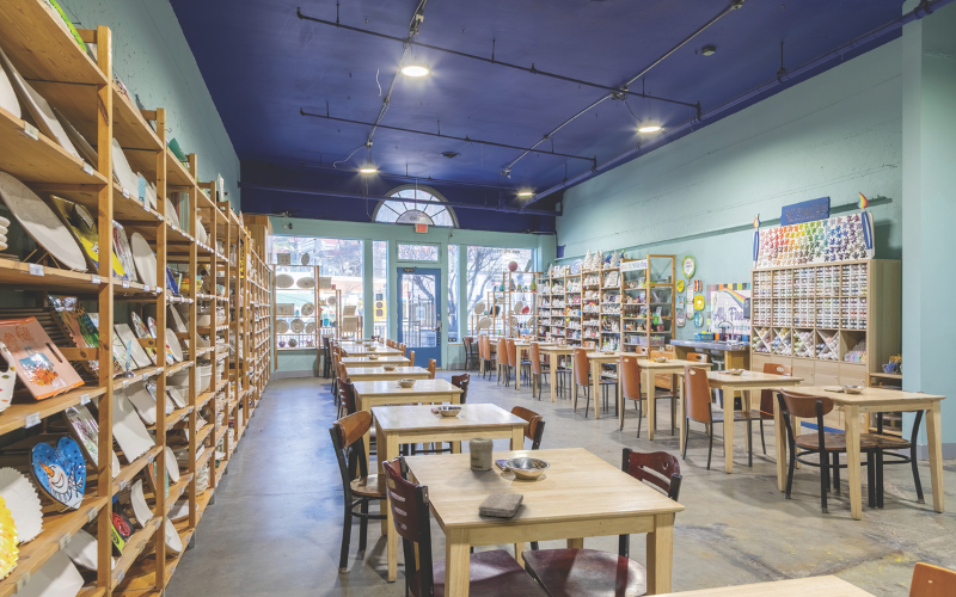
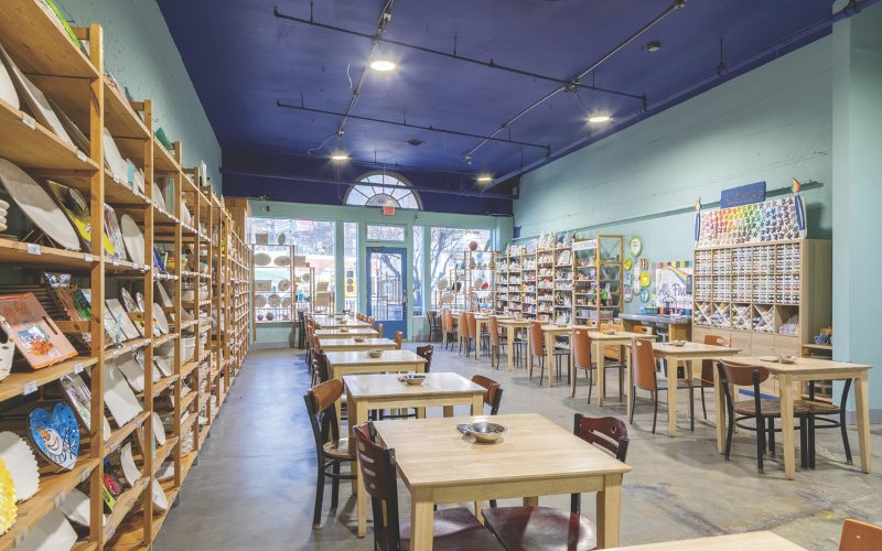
- washcloth [477,491,525,518]
- jar [467,436,495,472]
